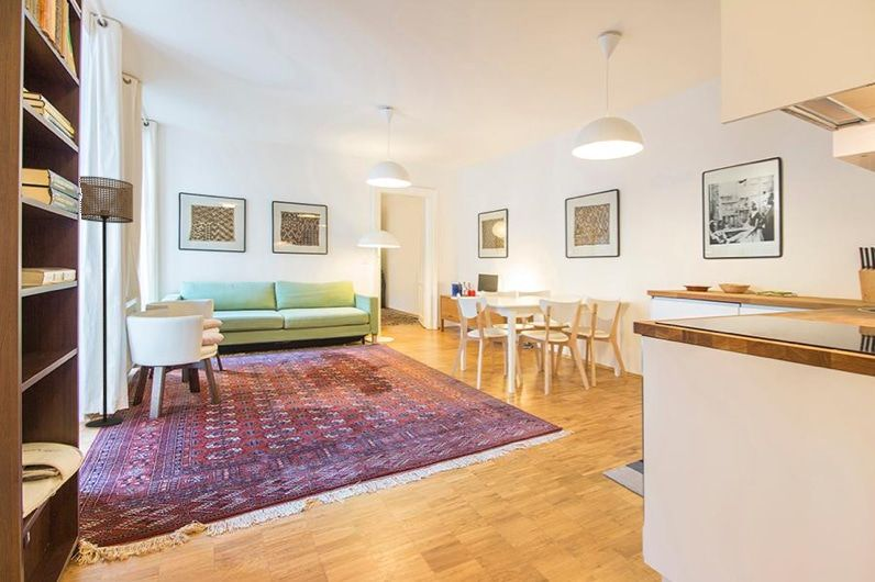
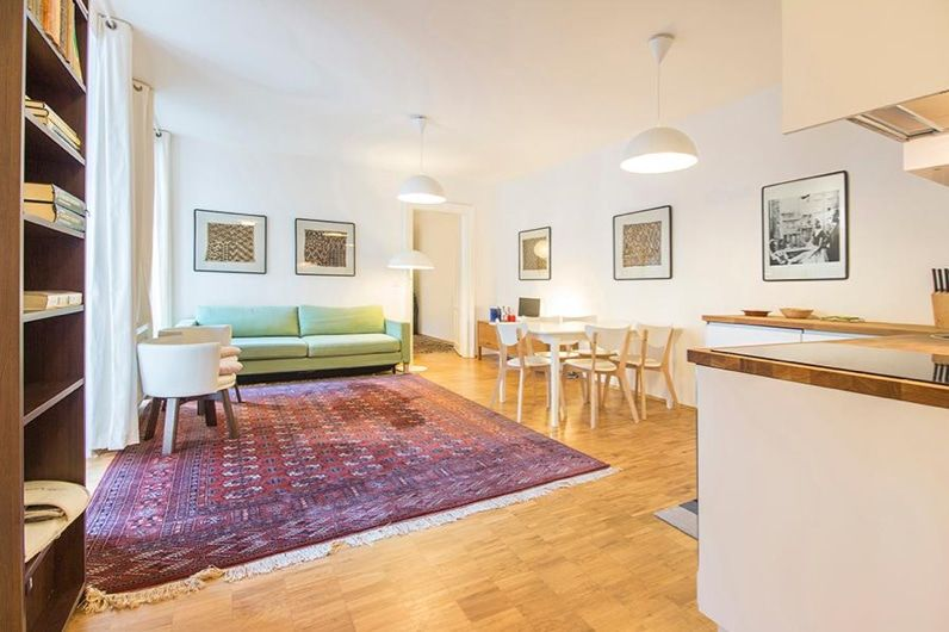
- floor lamp [79,176,134,428]
